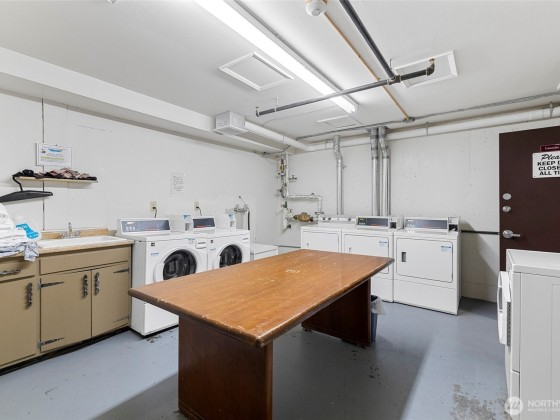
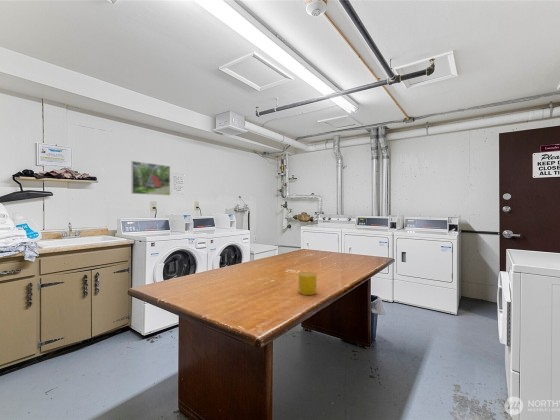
+ cup [297,271,318,296]
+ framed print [130,160,171,196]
